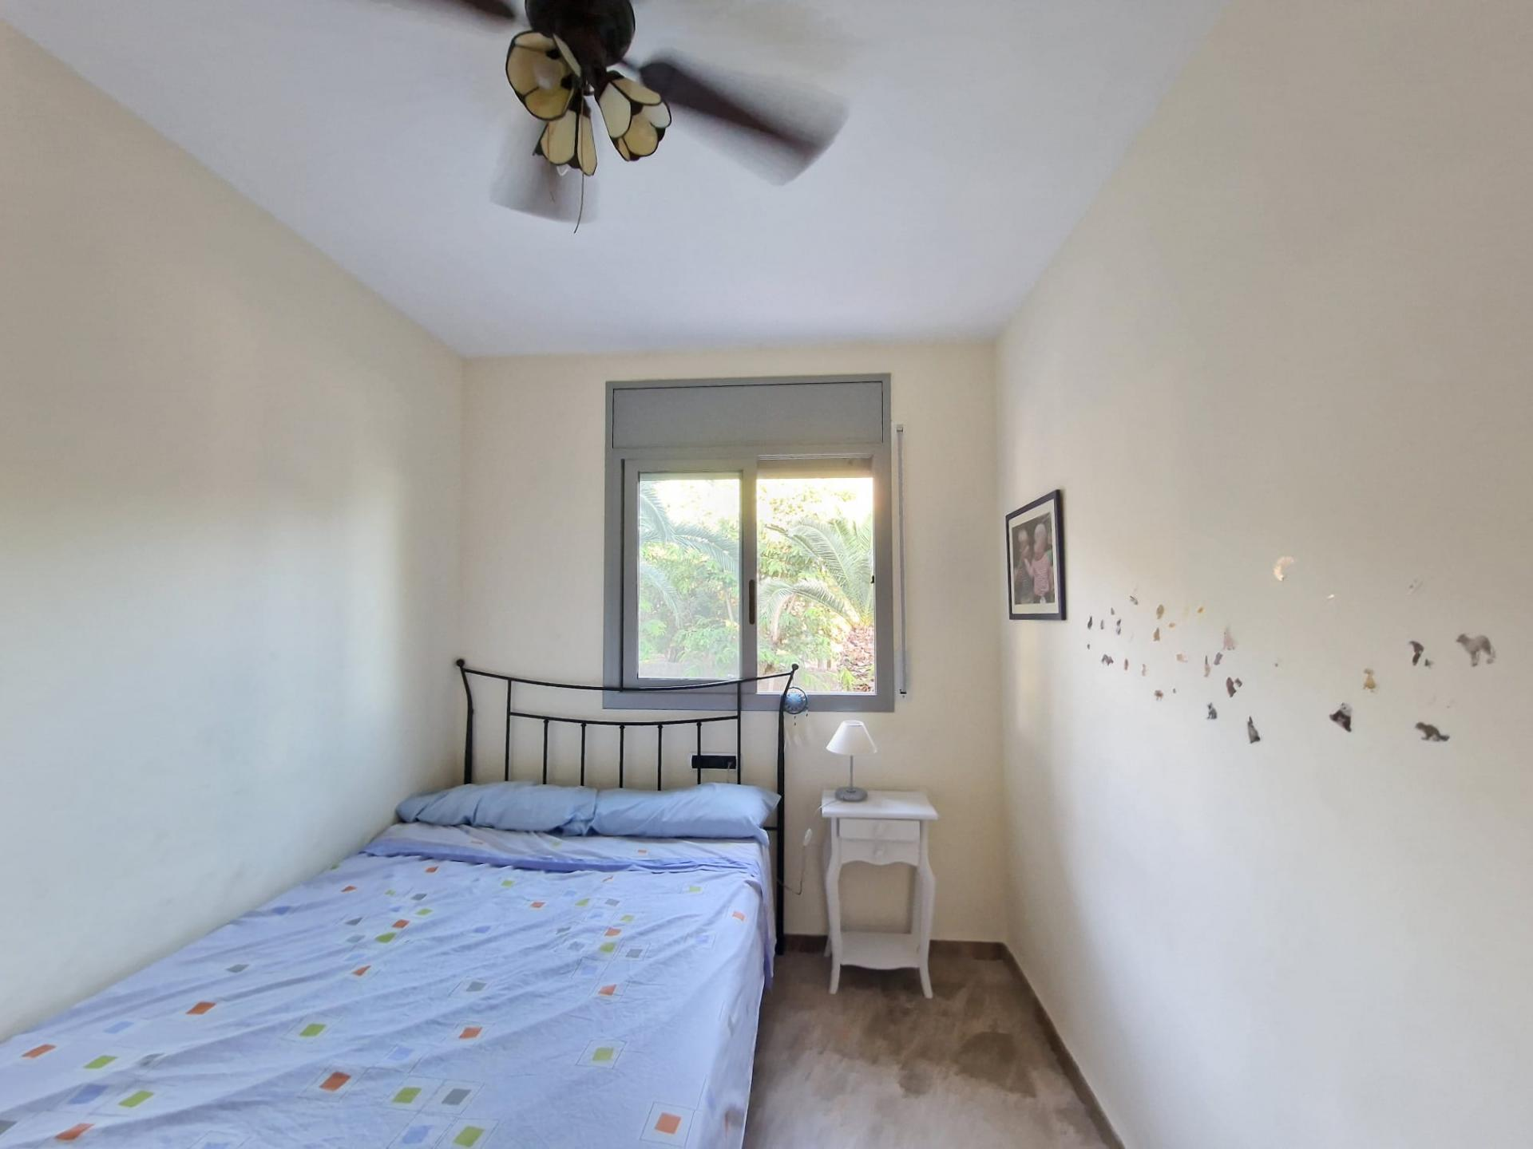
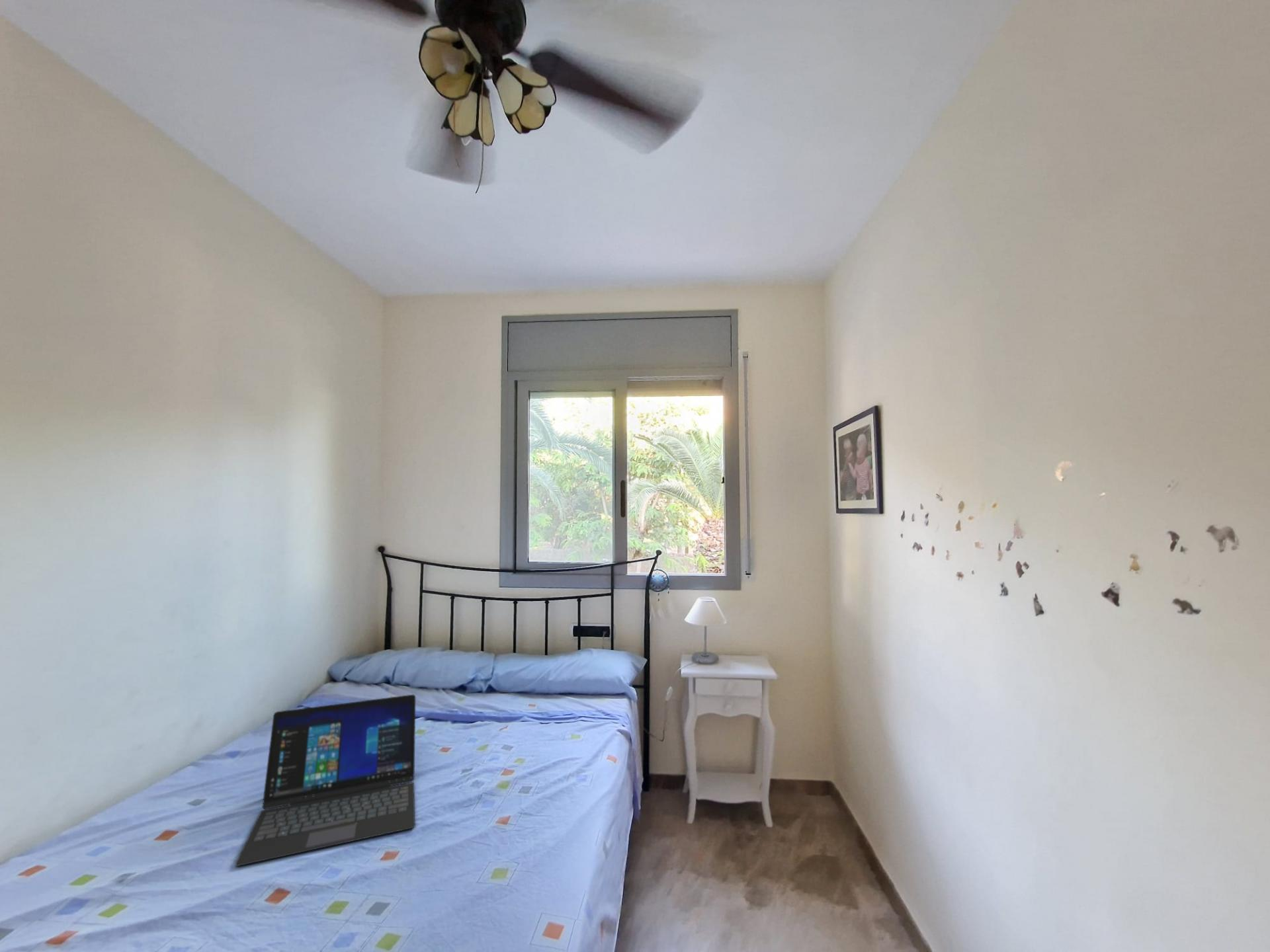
+ laptop [234,694,416,867]
